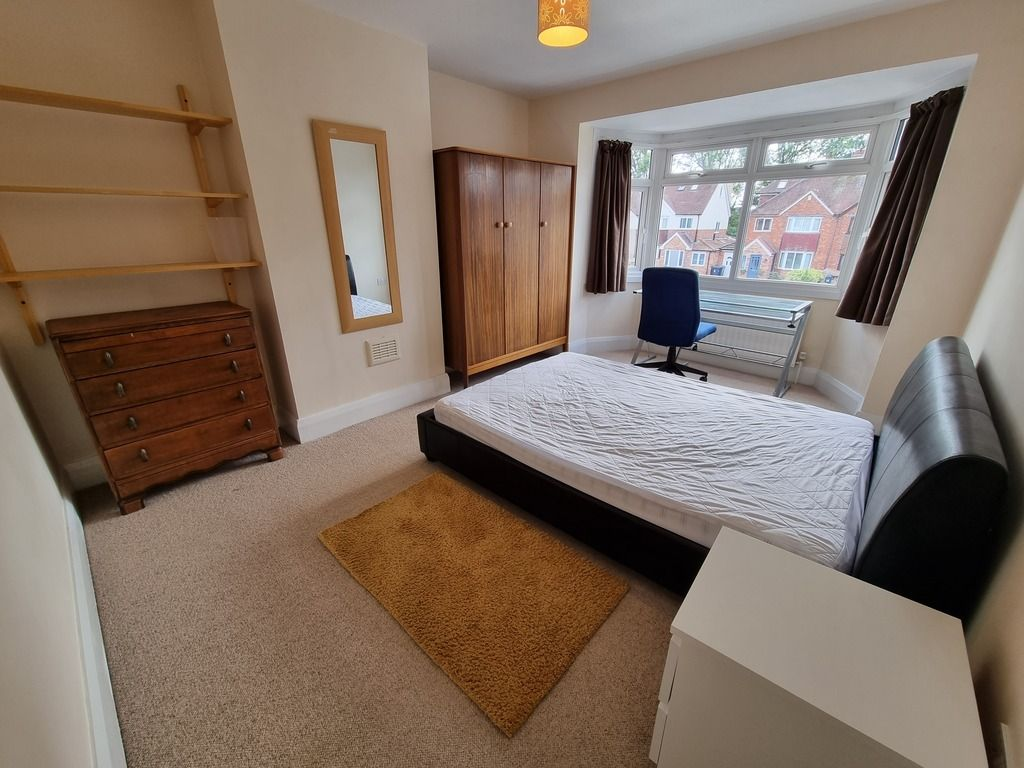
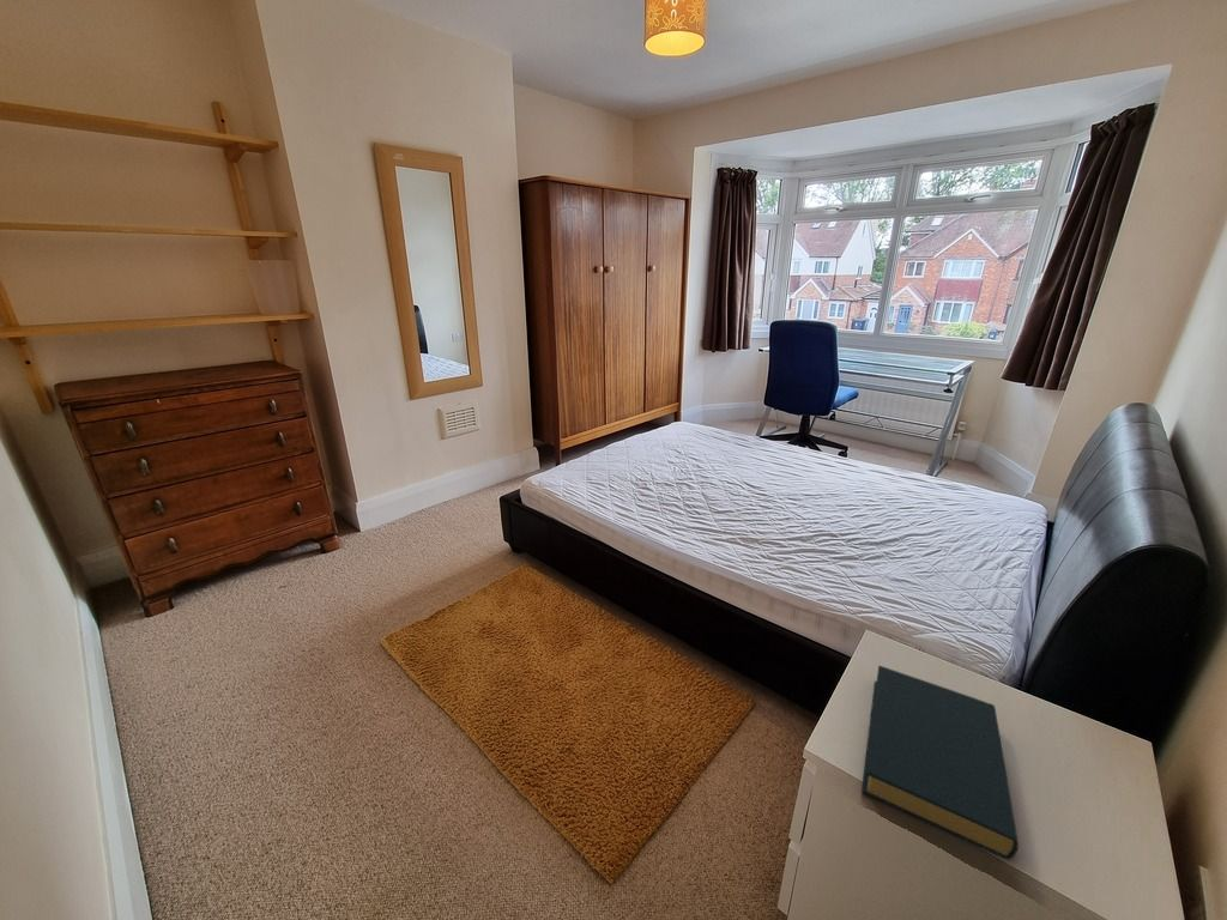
+ hardback book [860,664,1020,861]
